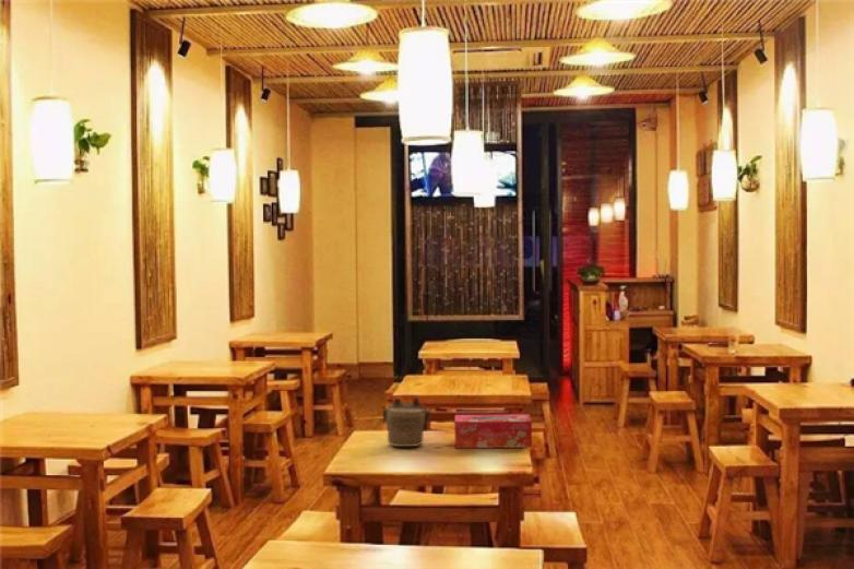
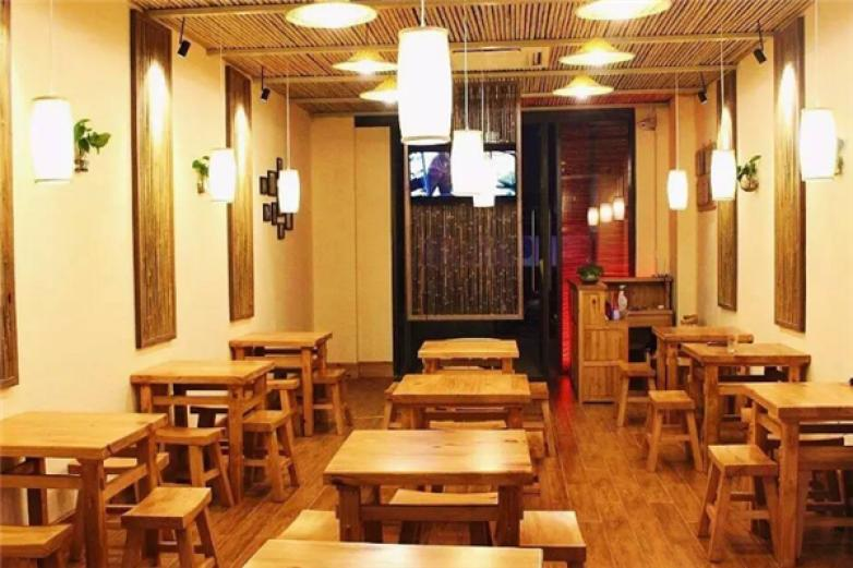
- teapot [381,395,435,448]
- tissue box [453,413,533,449]
